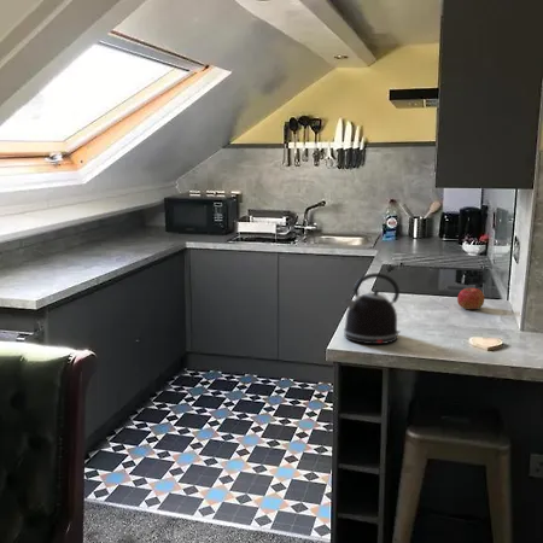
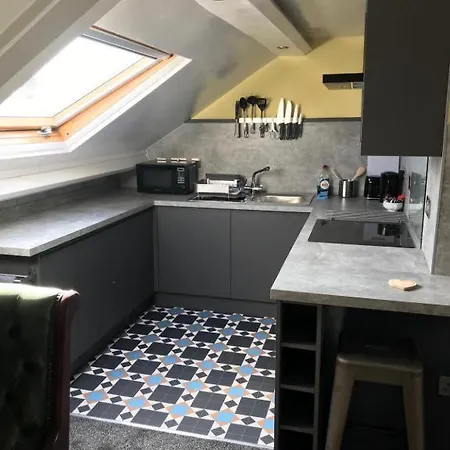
- apple [456,287,485,310]
- kettle [341,272,402,345]
